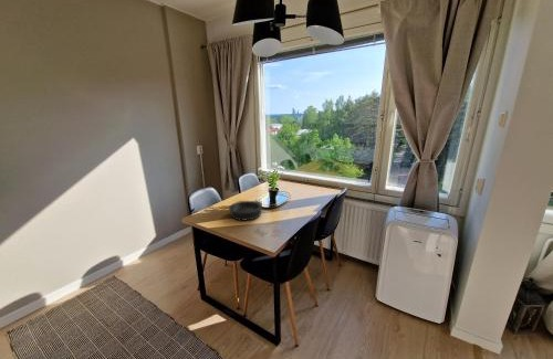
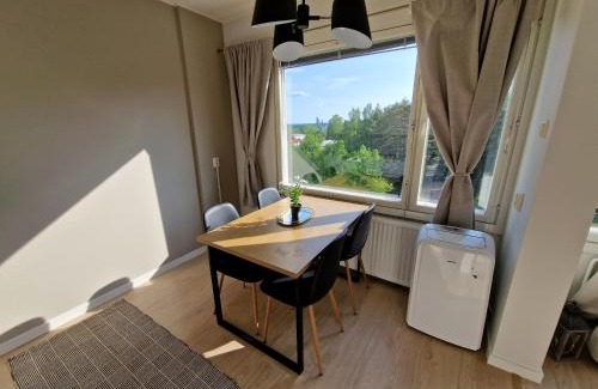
- bowl [228,200,263,222]
